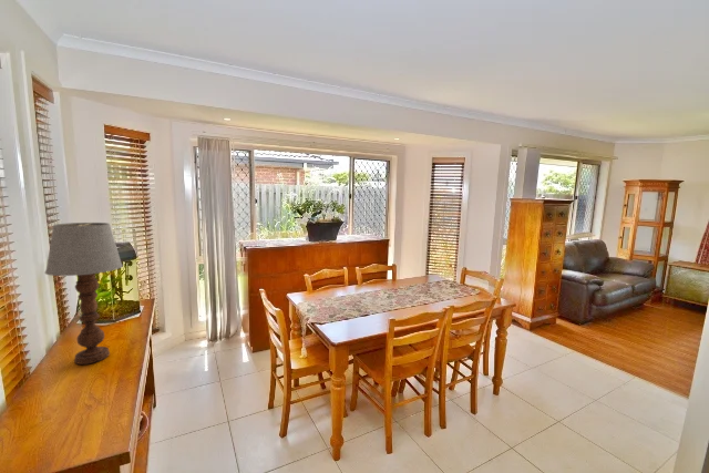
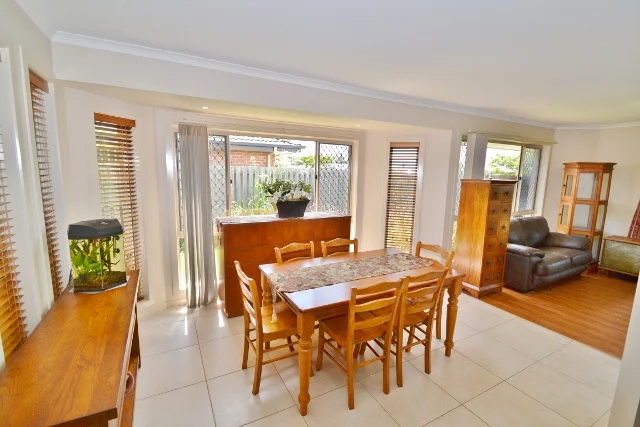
- table lamp [43,222,124,366]
